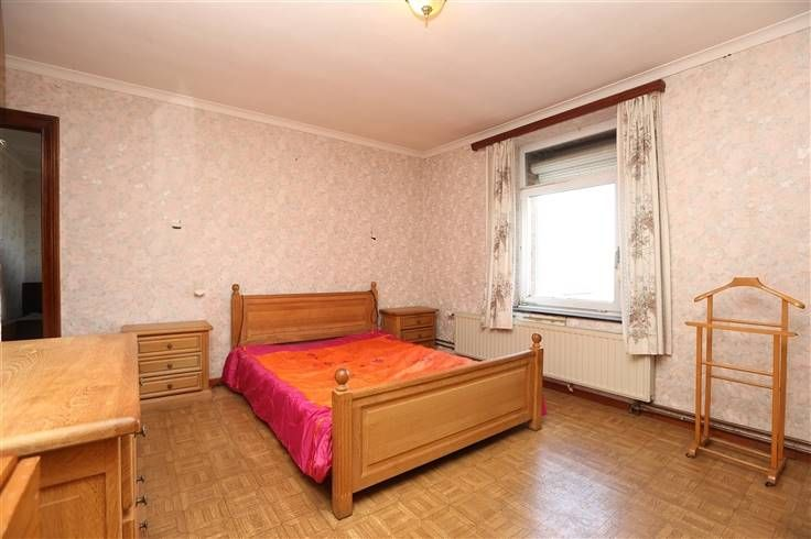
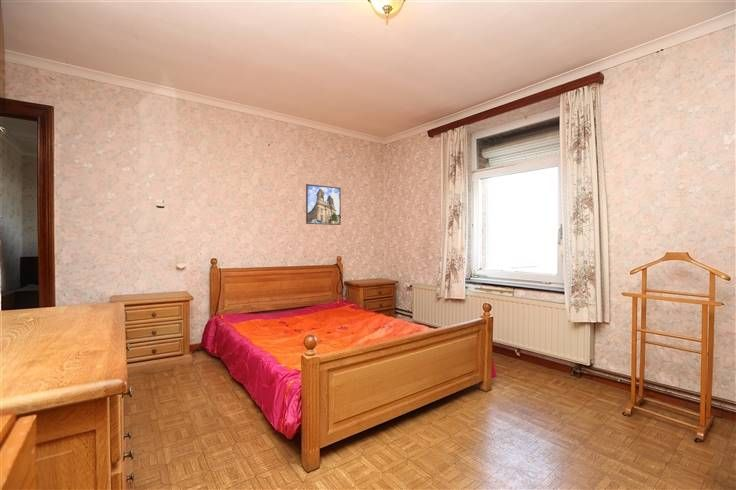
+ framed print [305,183,342,226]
